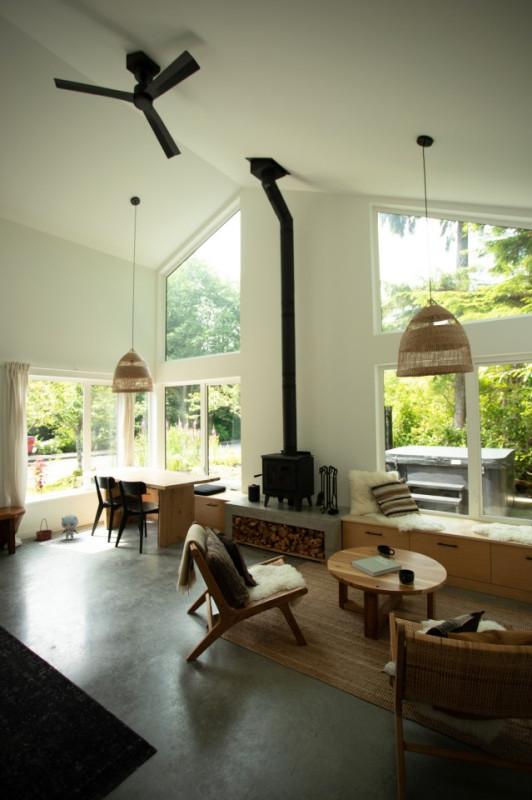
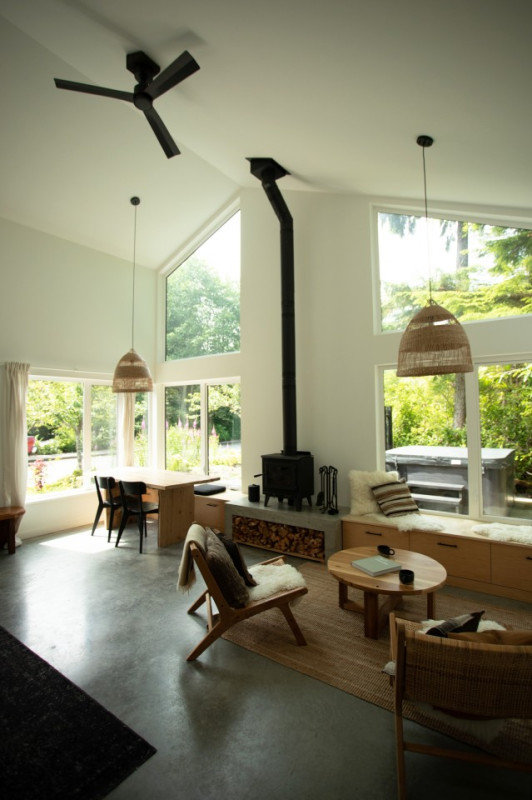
- basket [35,518,53,541]
- plush toy [59,514,80,541]
